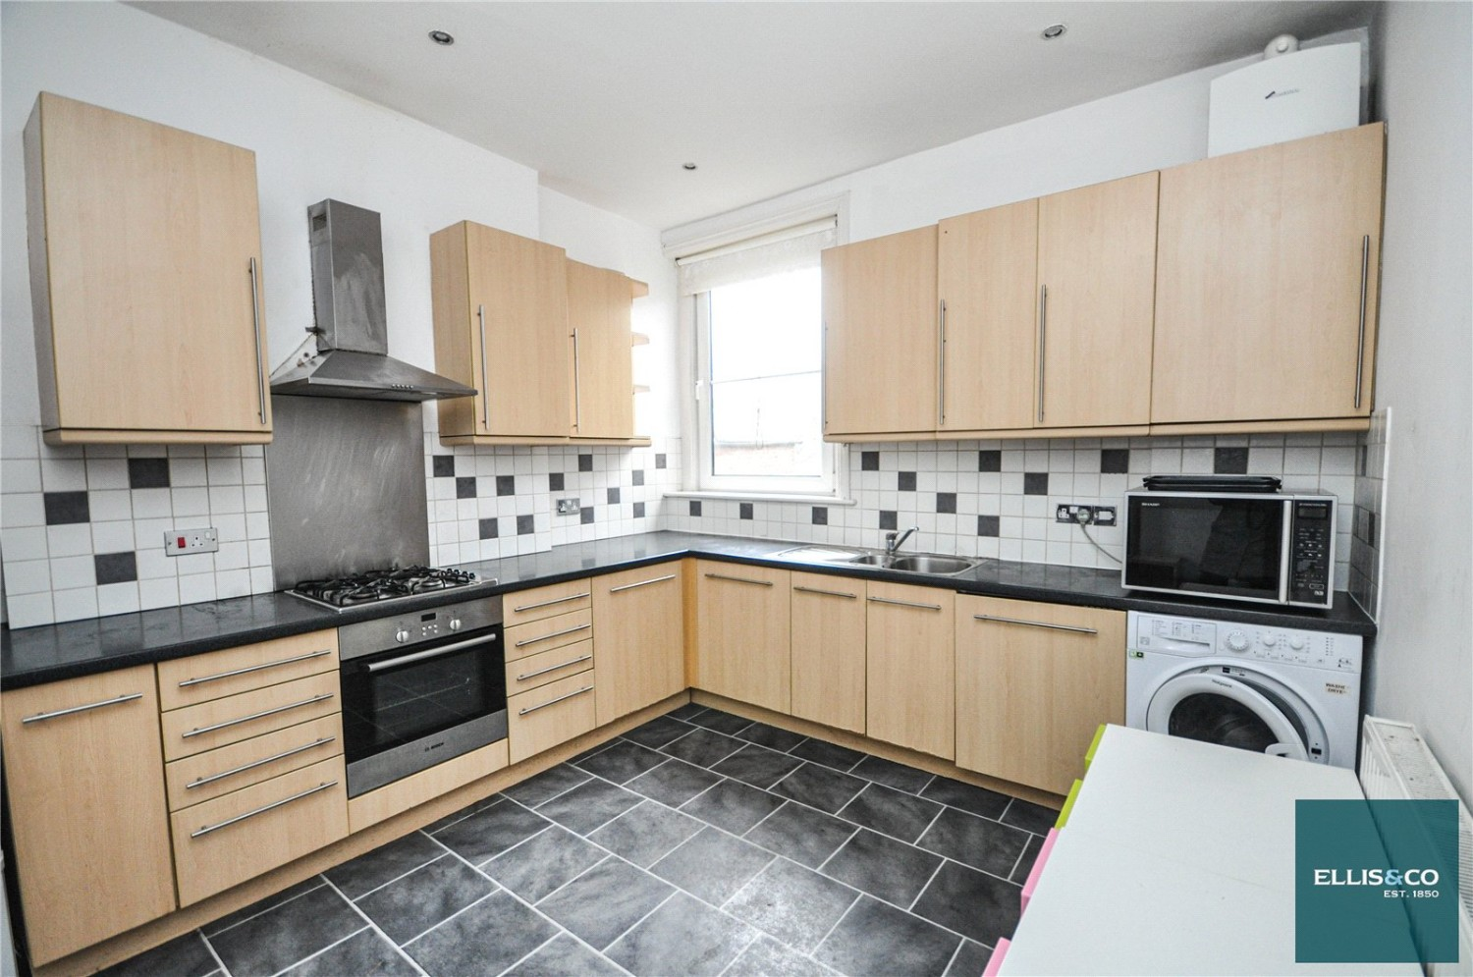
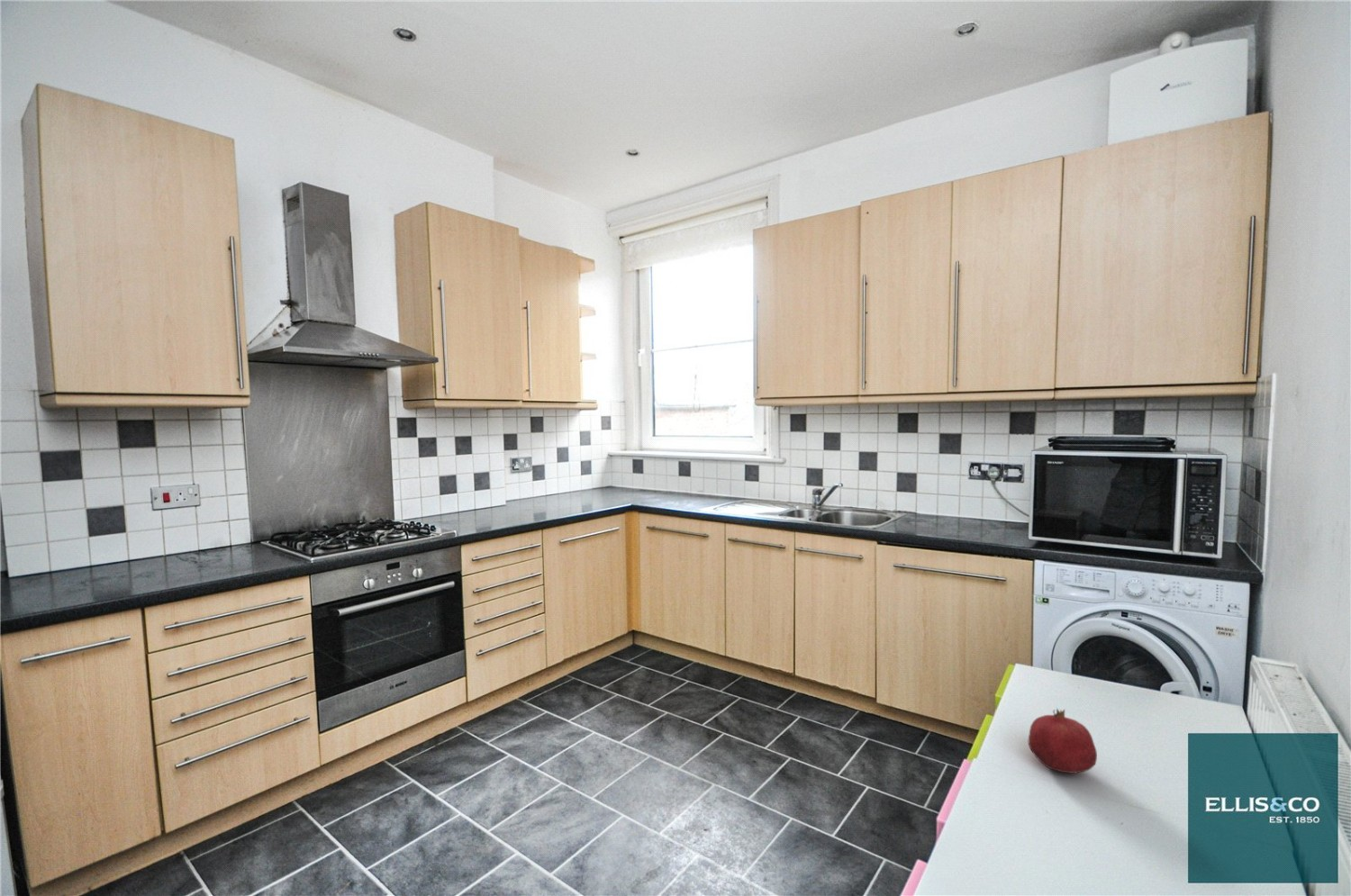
+ fruit [1028,708,1098,774]
